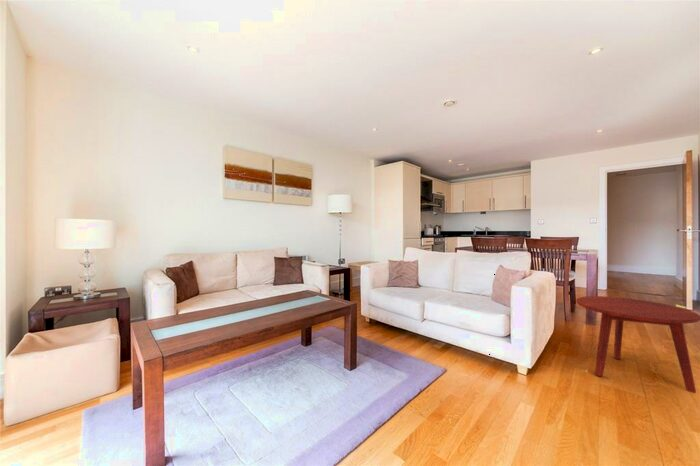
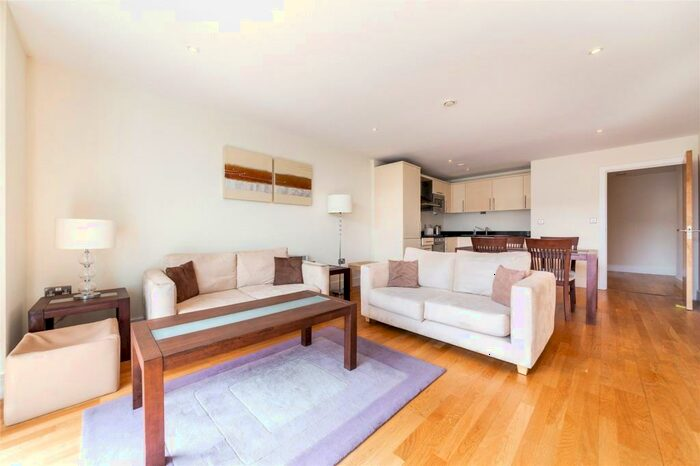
- side table [576,295,700,394]
